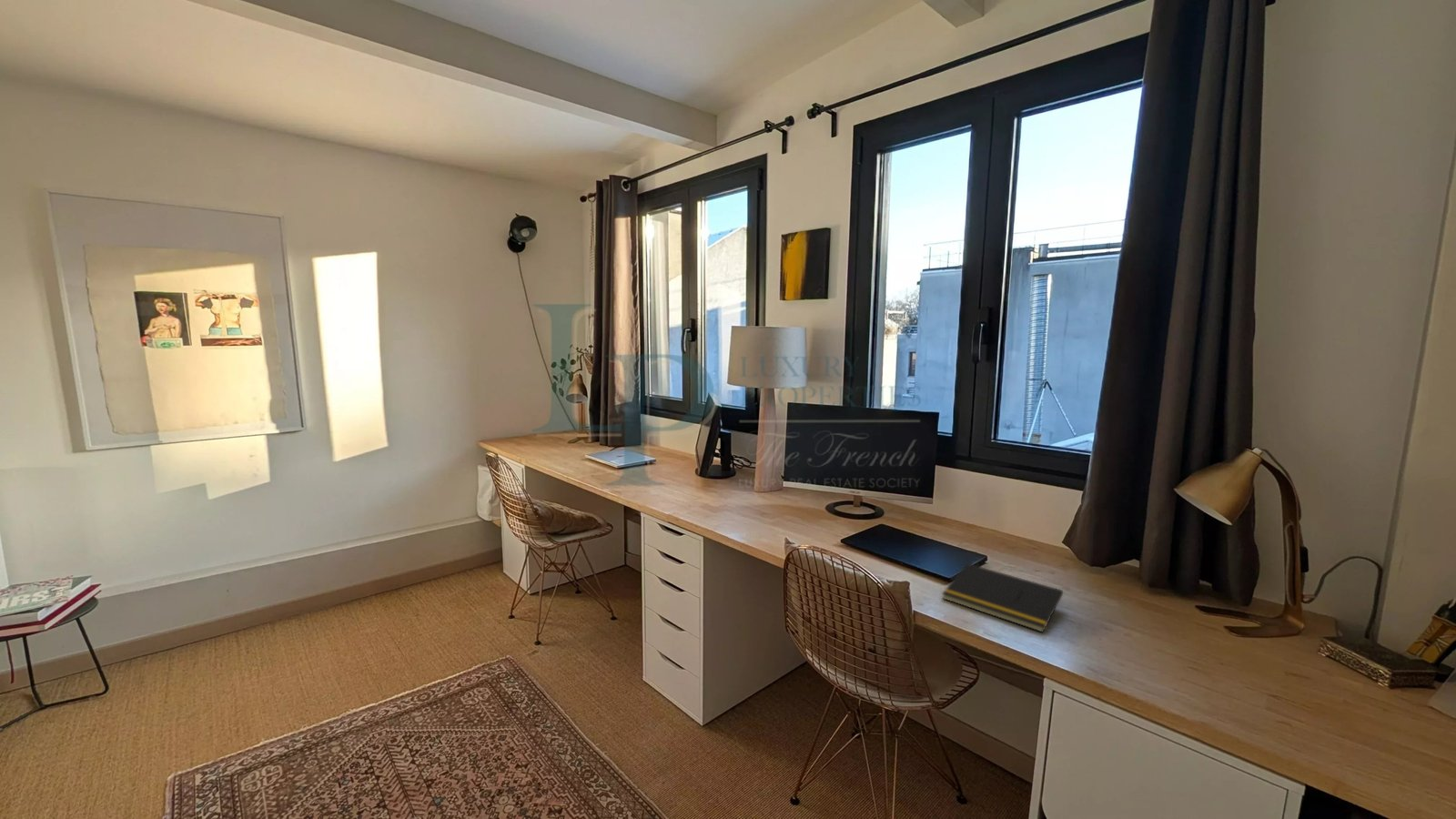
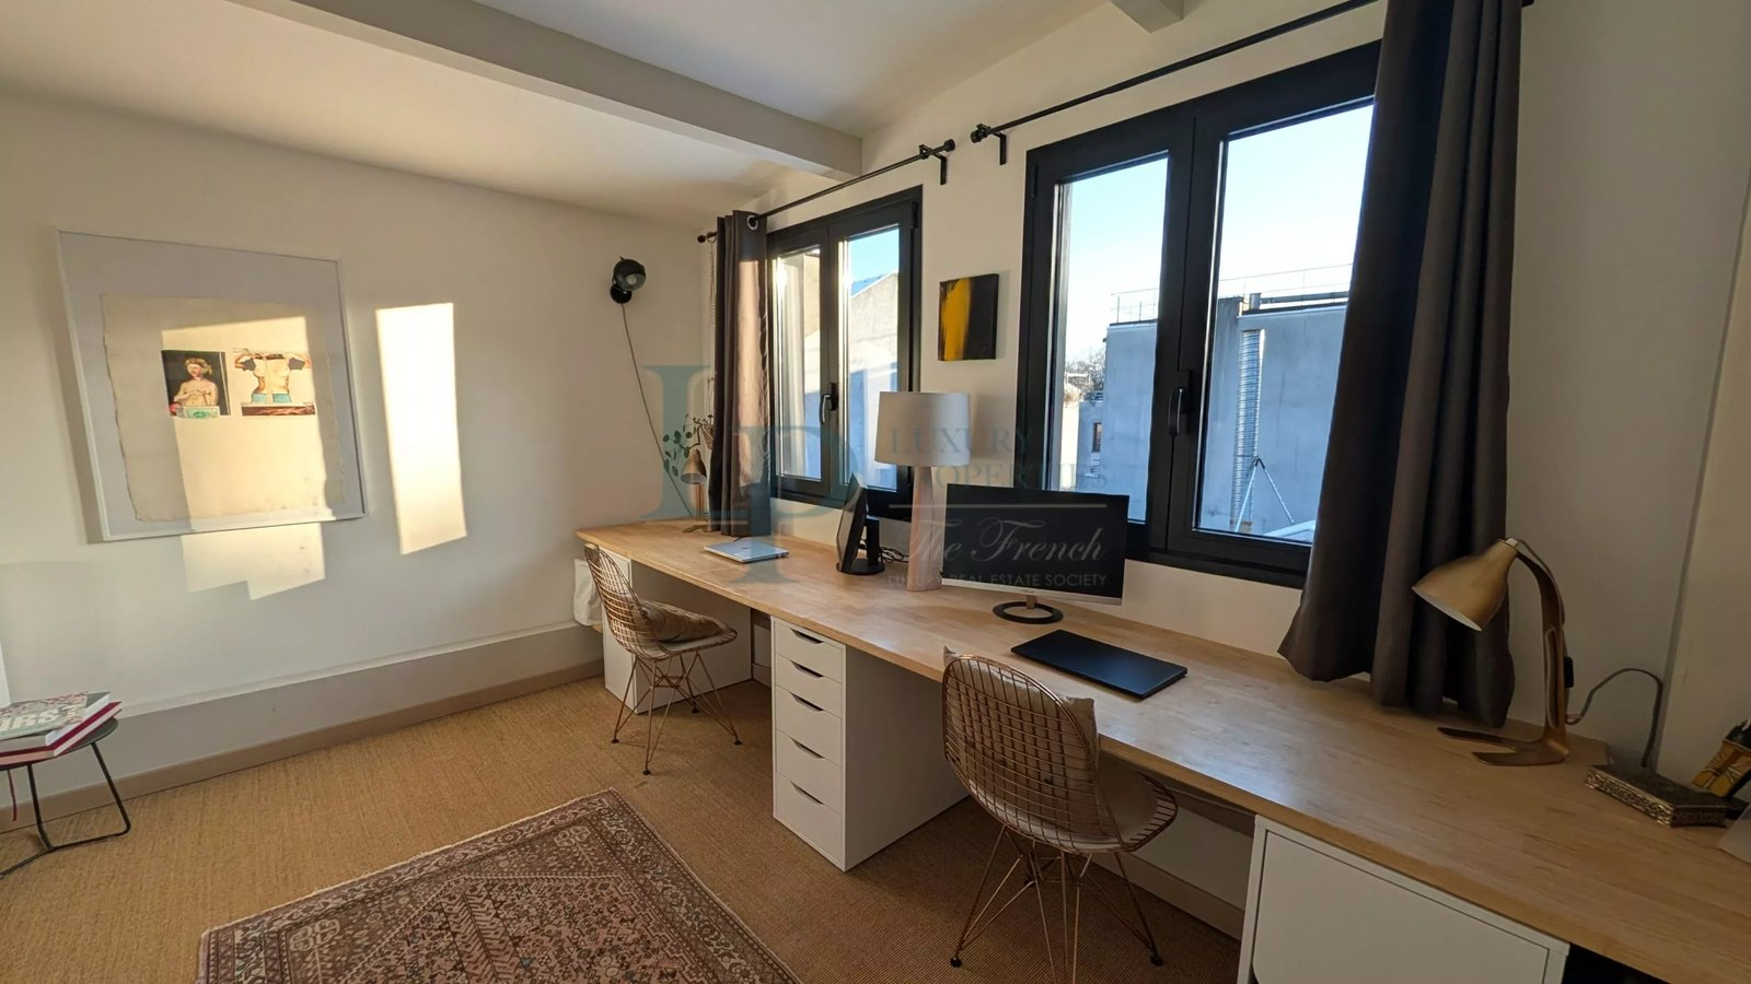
- notepad [941,562,1064,633]
